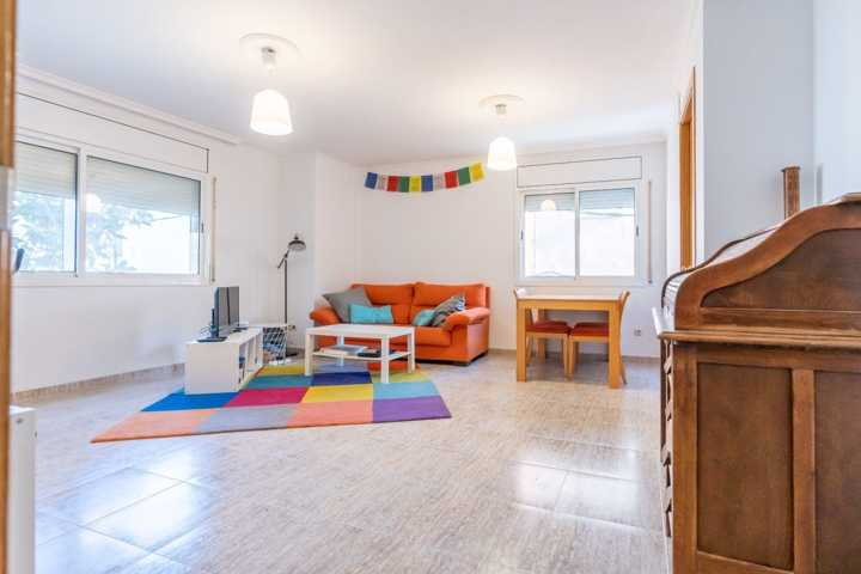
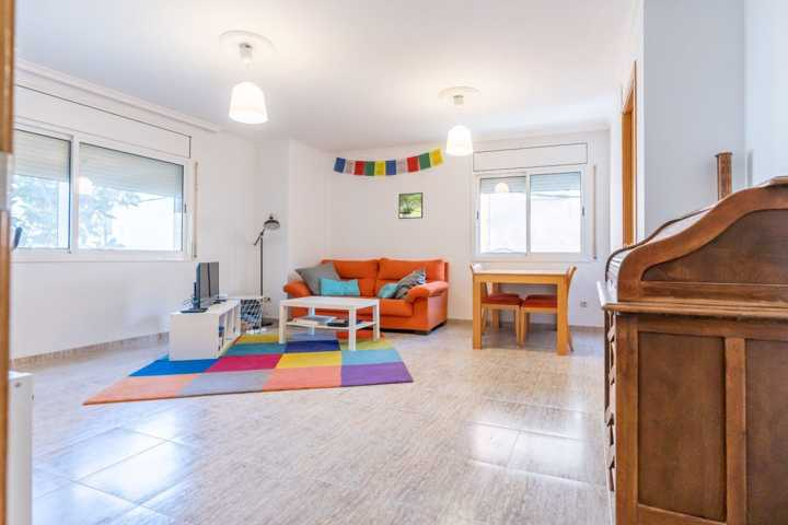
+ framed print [397,191,424,220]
